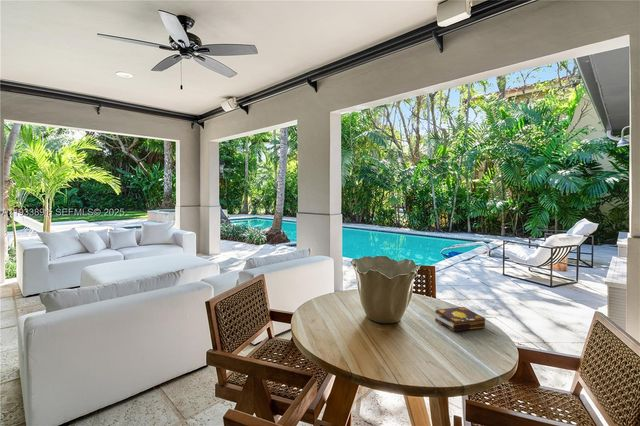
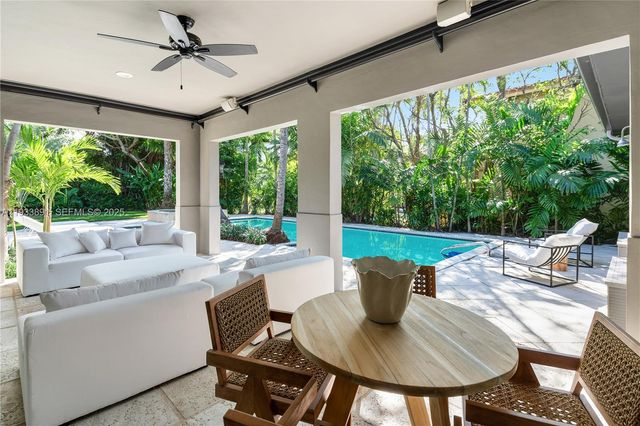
- book [434,306,486,332]
